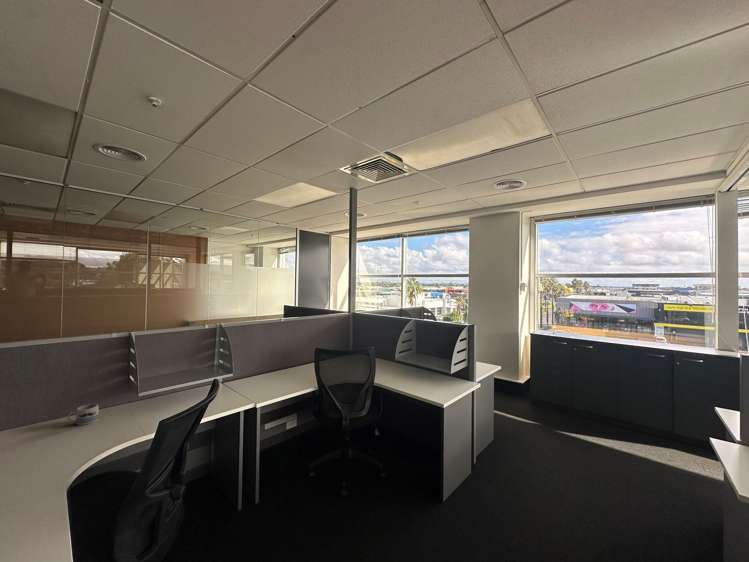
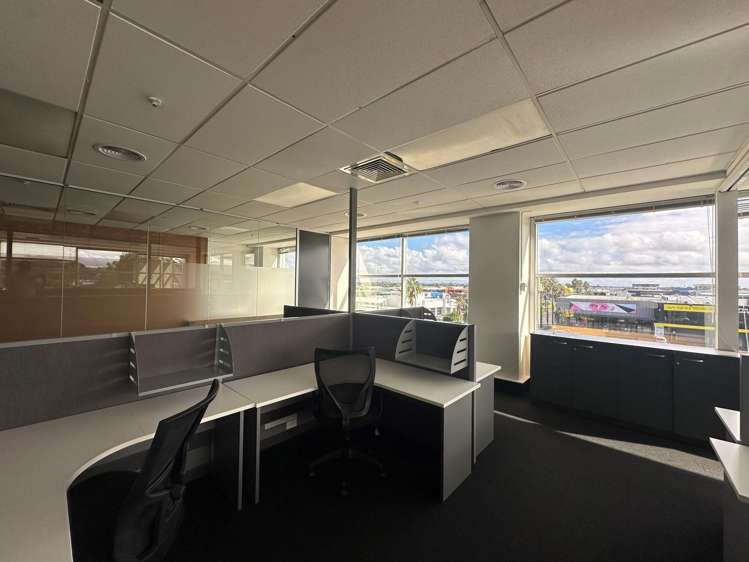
- mug [67,403,100,426]
